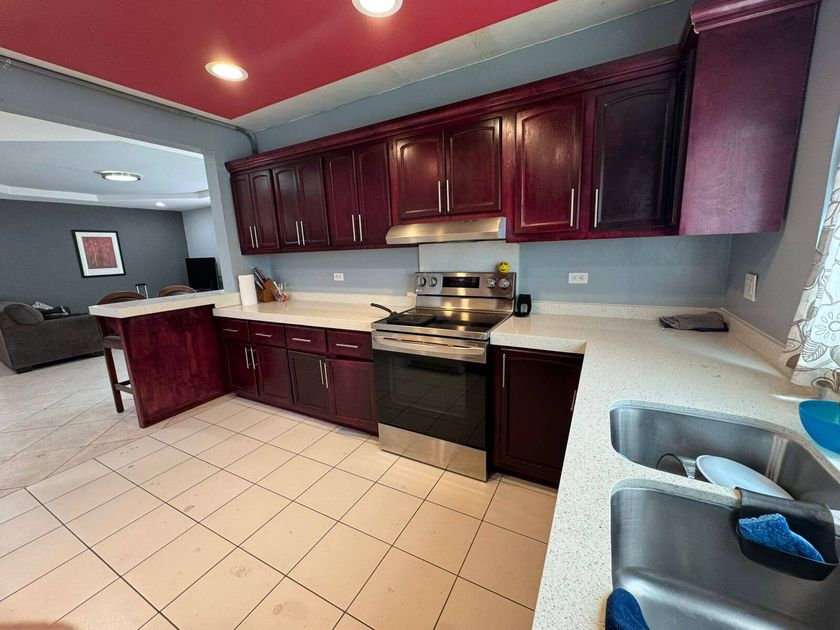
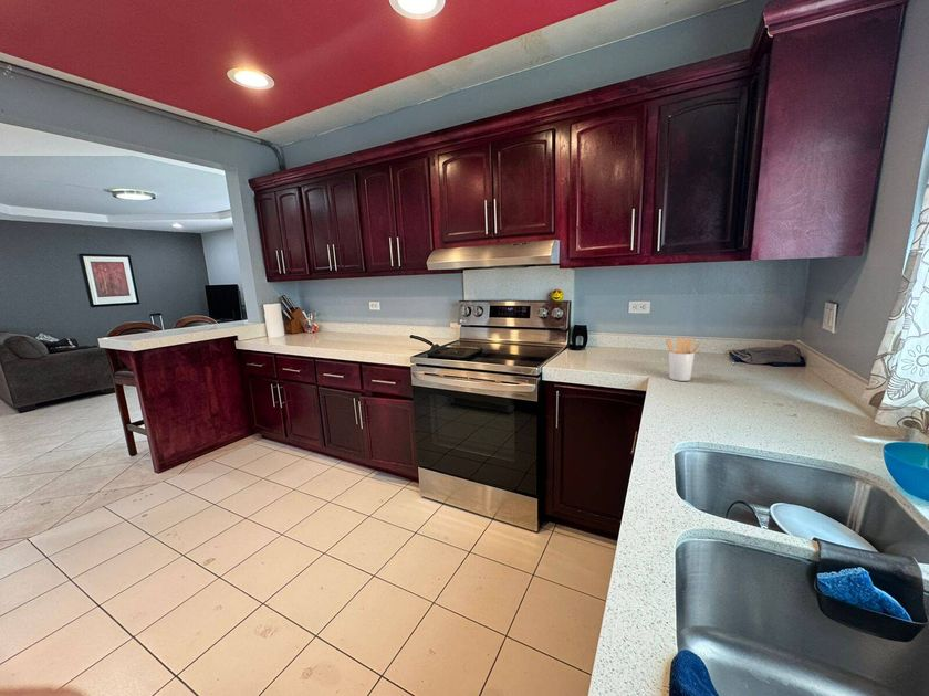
+ utensil holder [666,336,701,382]
